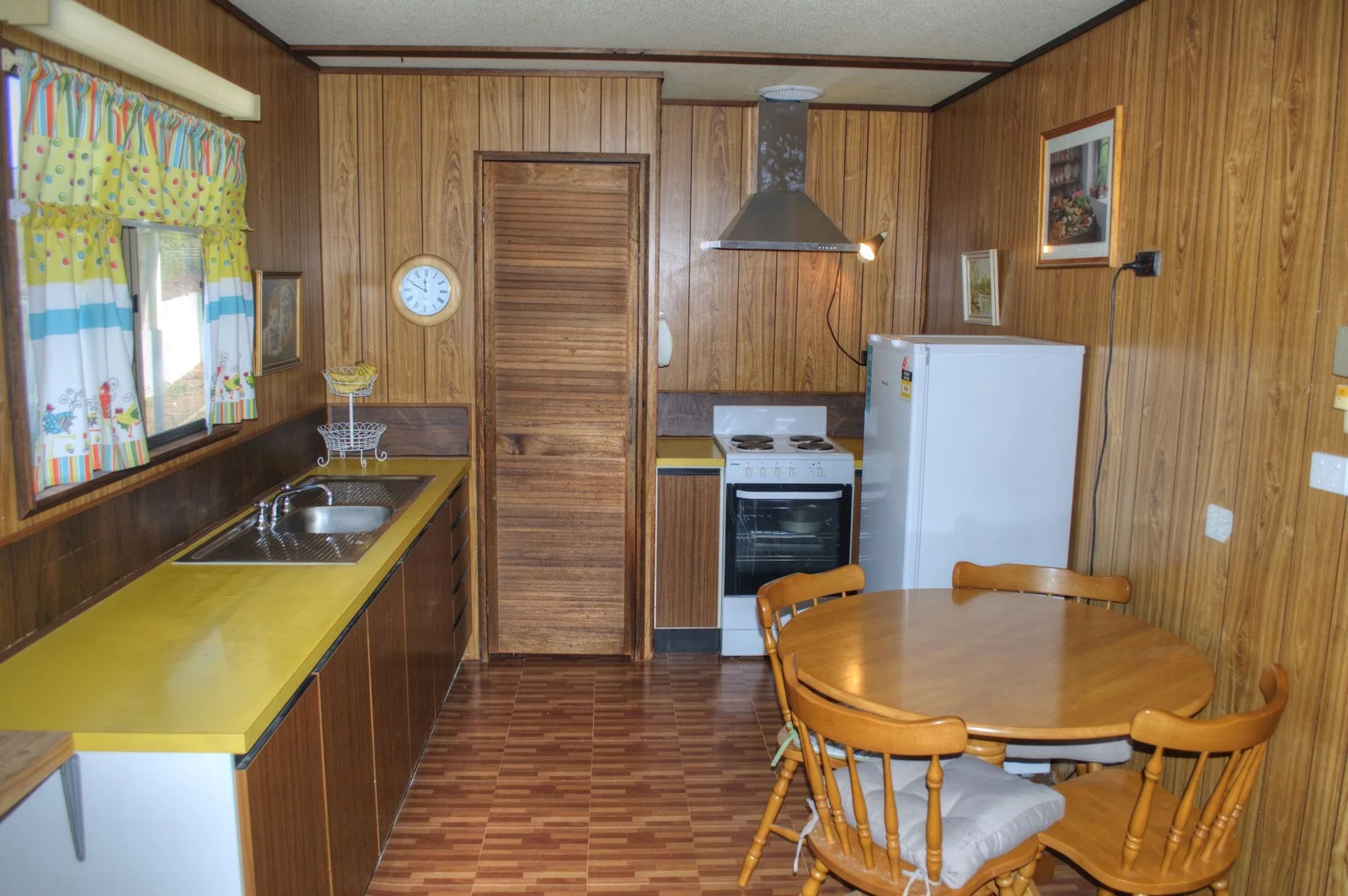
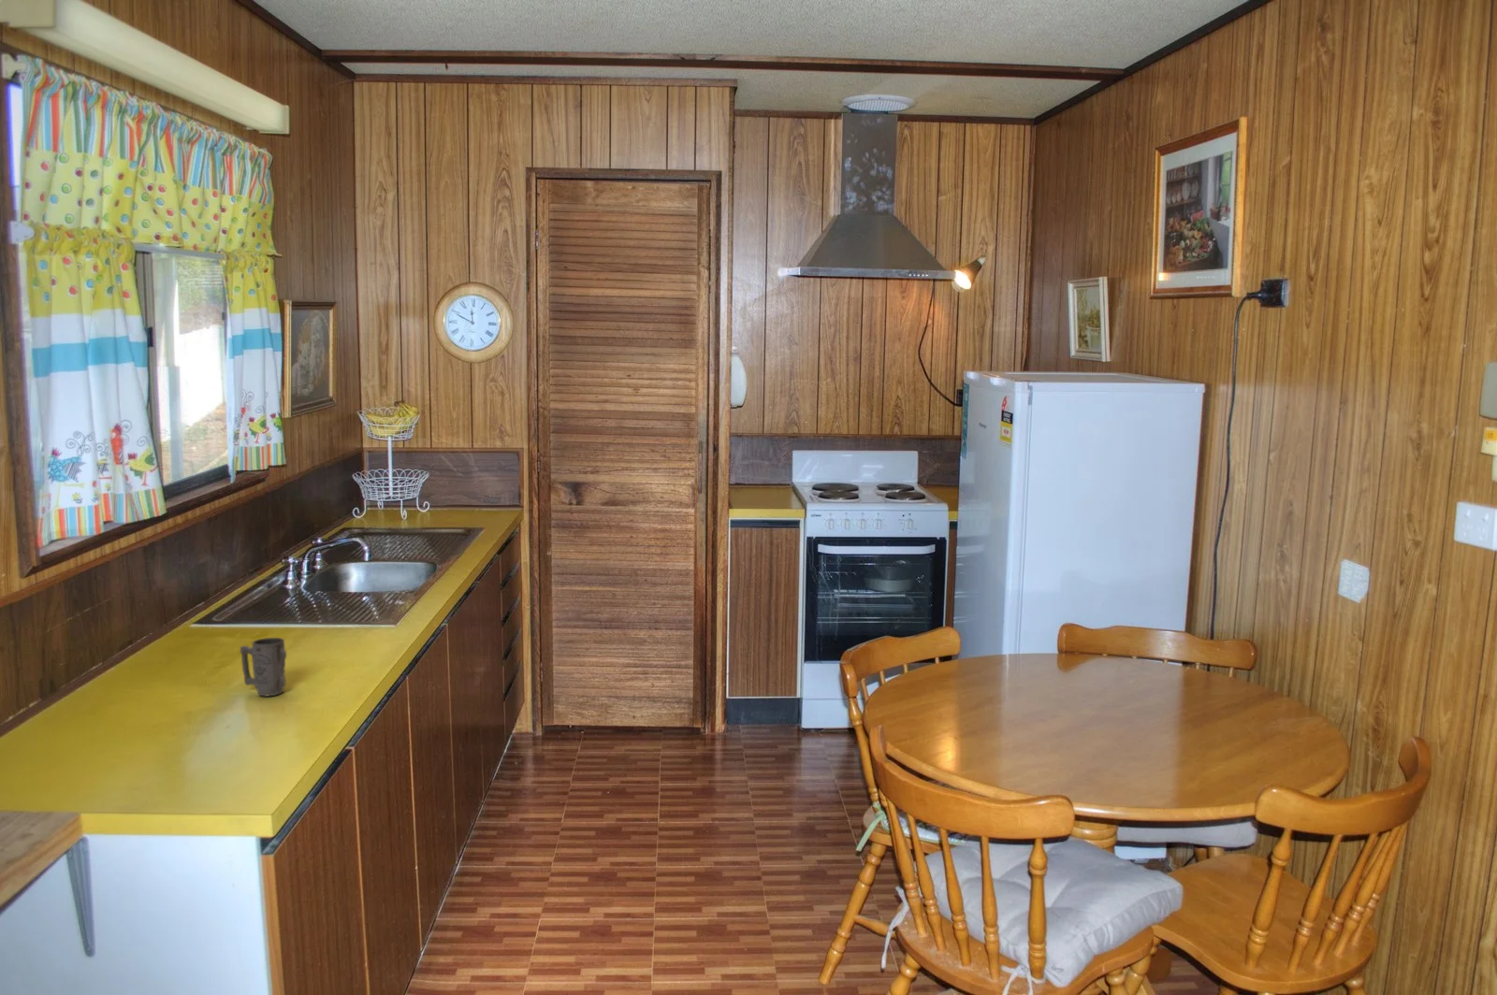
+ mug [239,636,288,697]
